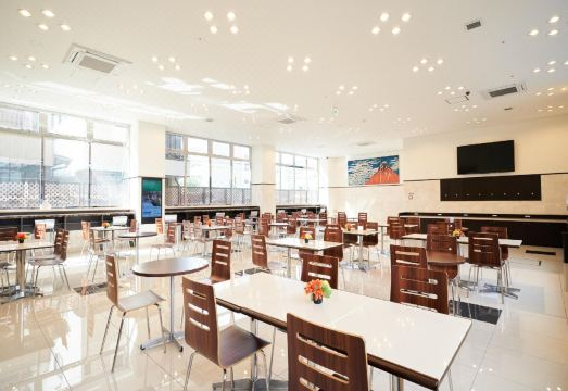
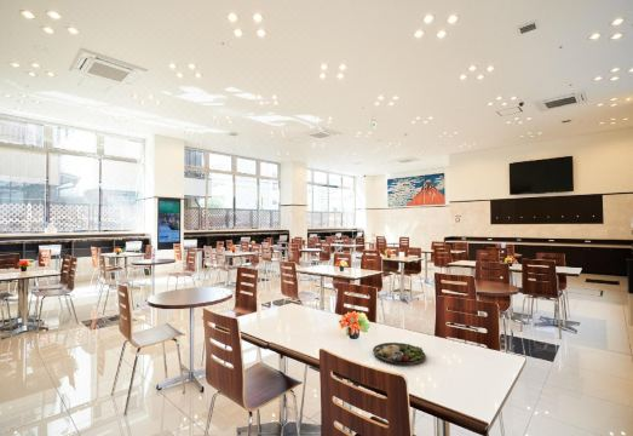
+ dinner plate [372,342,426,367]
